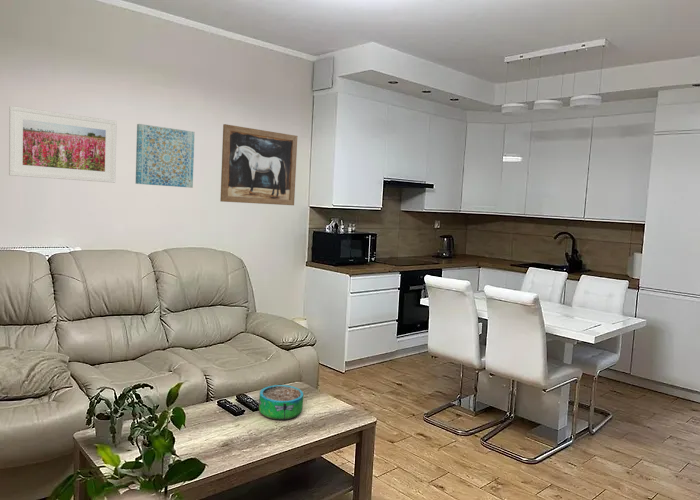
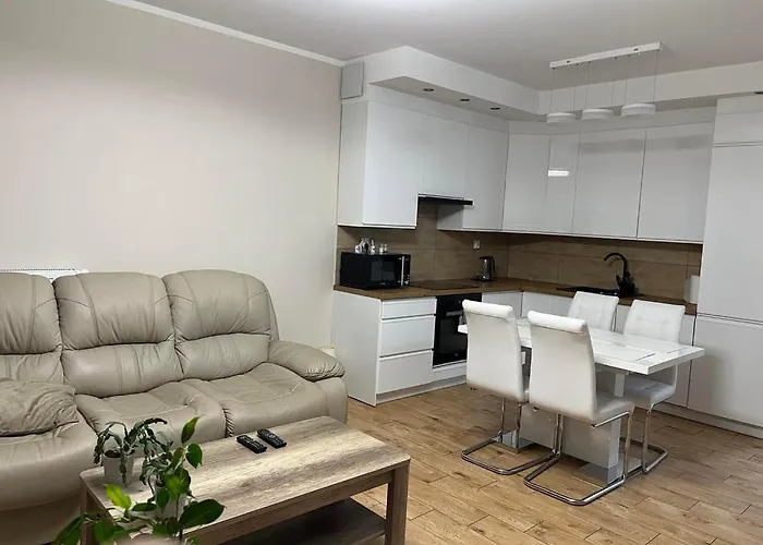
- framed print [8,105,118,184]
- wall art [135,123,196,189]
- wall art [219,123,298,206]
- decorative bowl [258,384,304,421]
